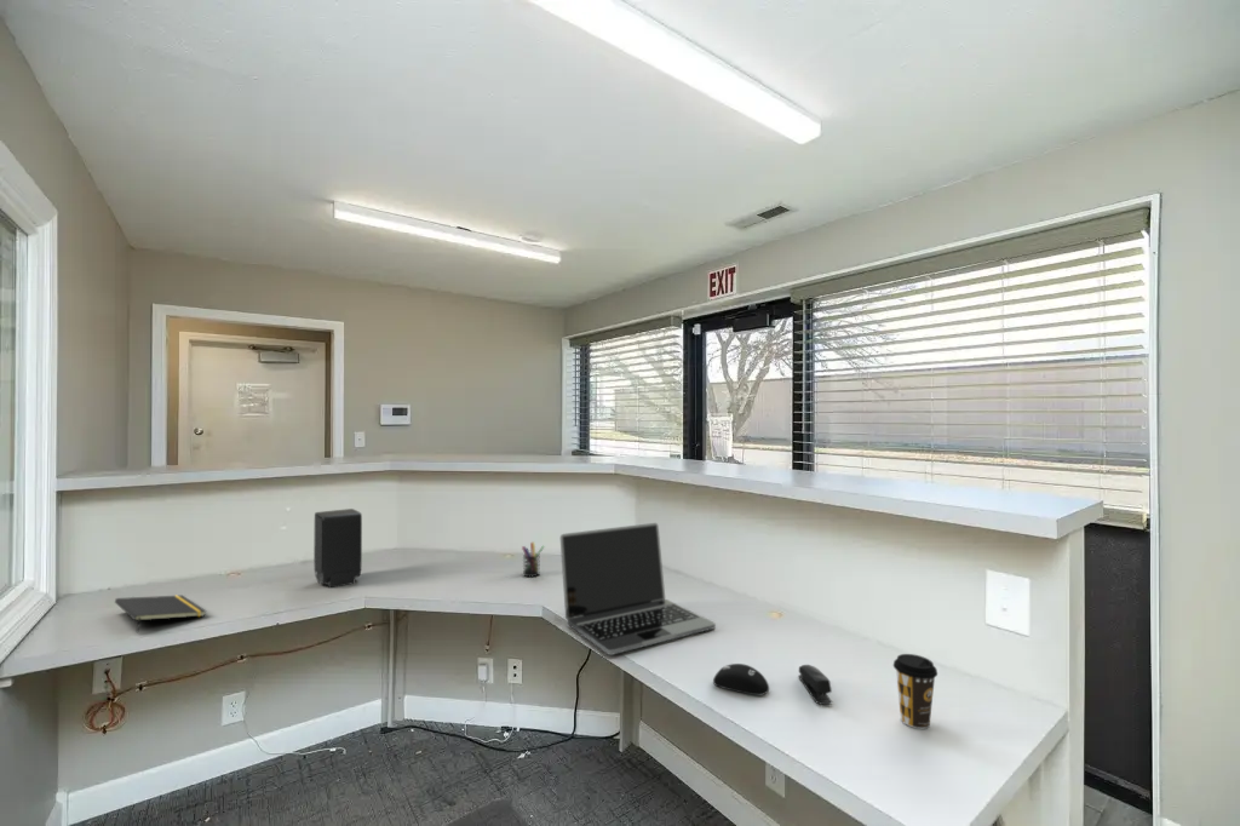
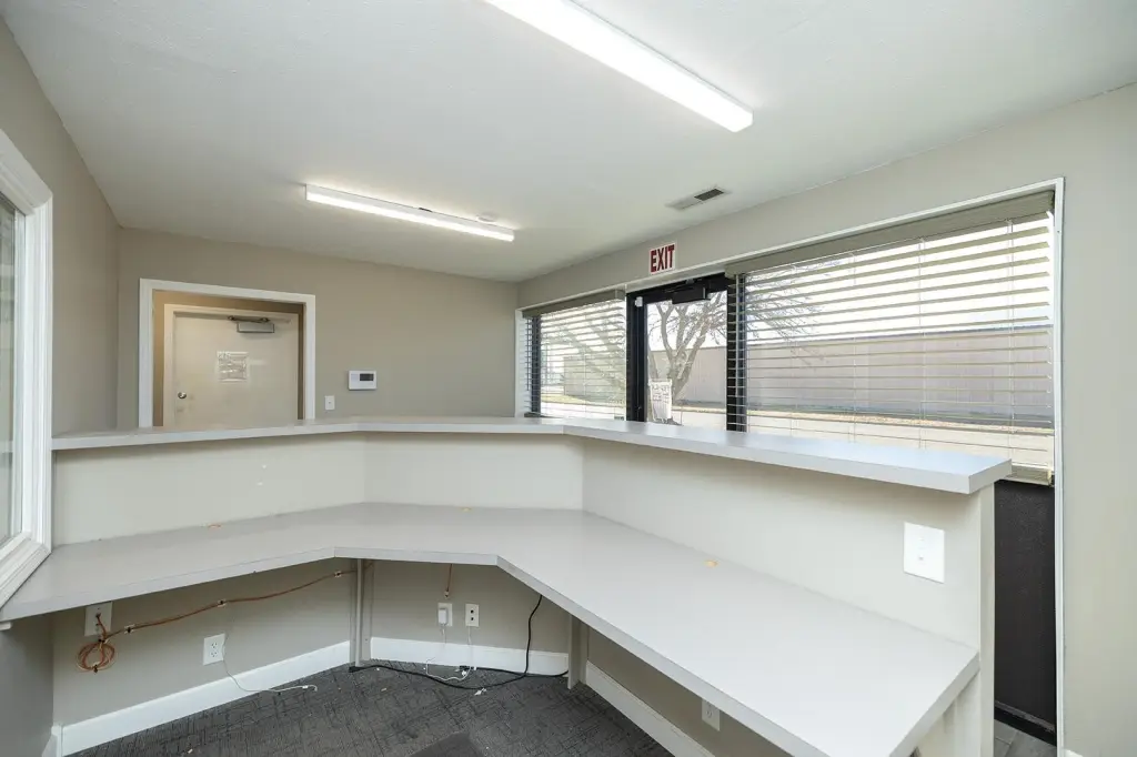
- pen holder [521,540,546,578]
- stapler [797,664,833,706]
- coffee cup [892,653,938,730]
- speaker [312,507,363,589]
- laptop [559,522,717,656]
- computer mouse [712,662,770,696]
- notepad [114,595,207,633]
